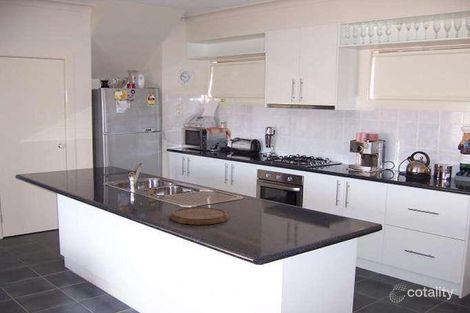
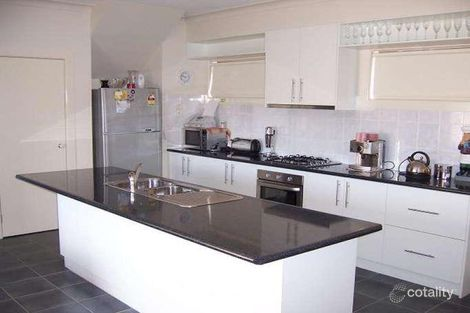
- cutting board [169,206,230,226]
